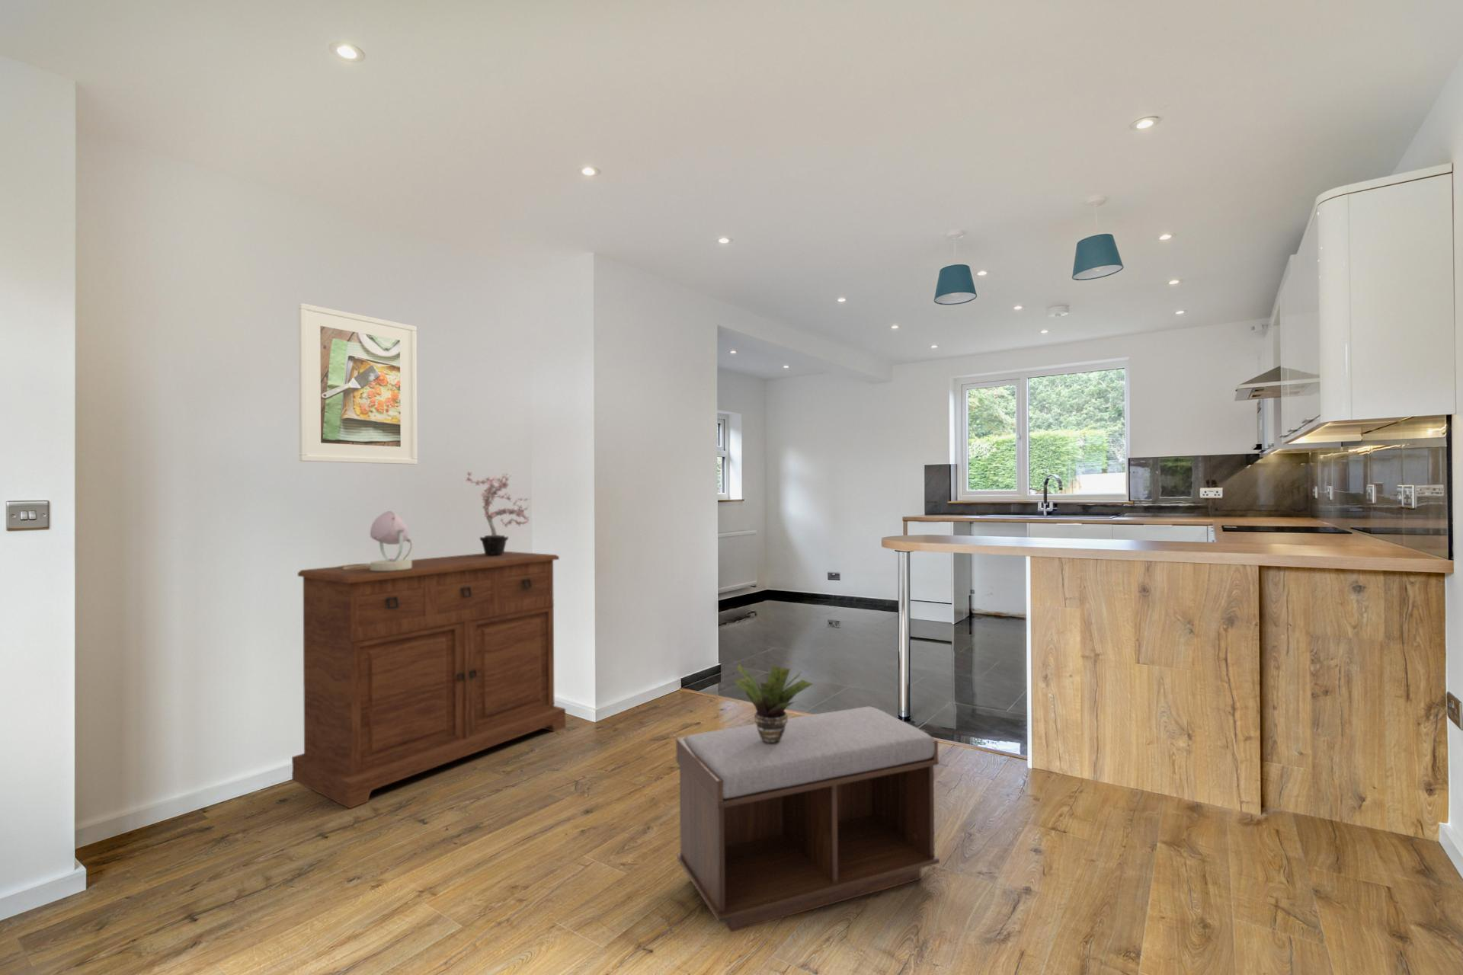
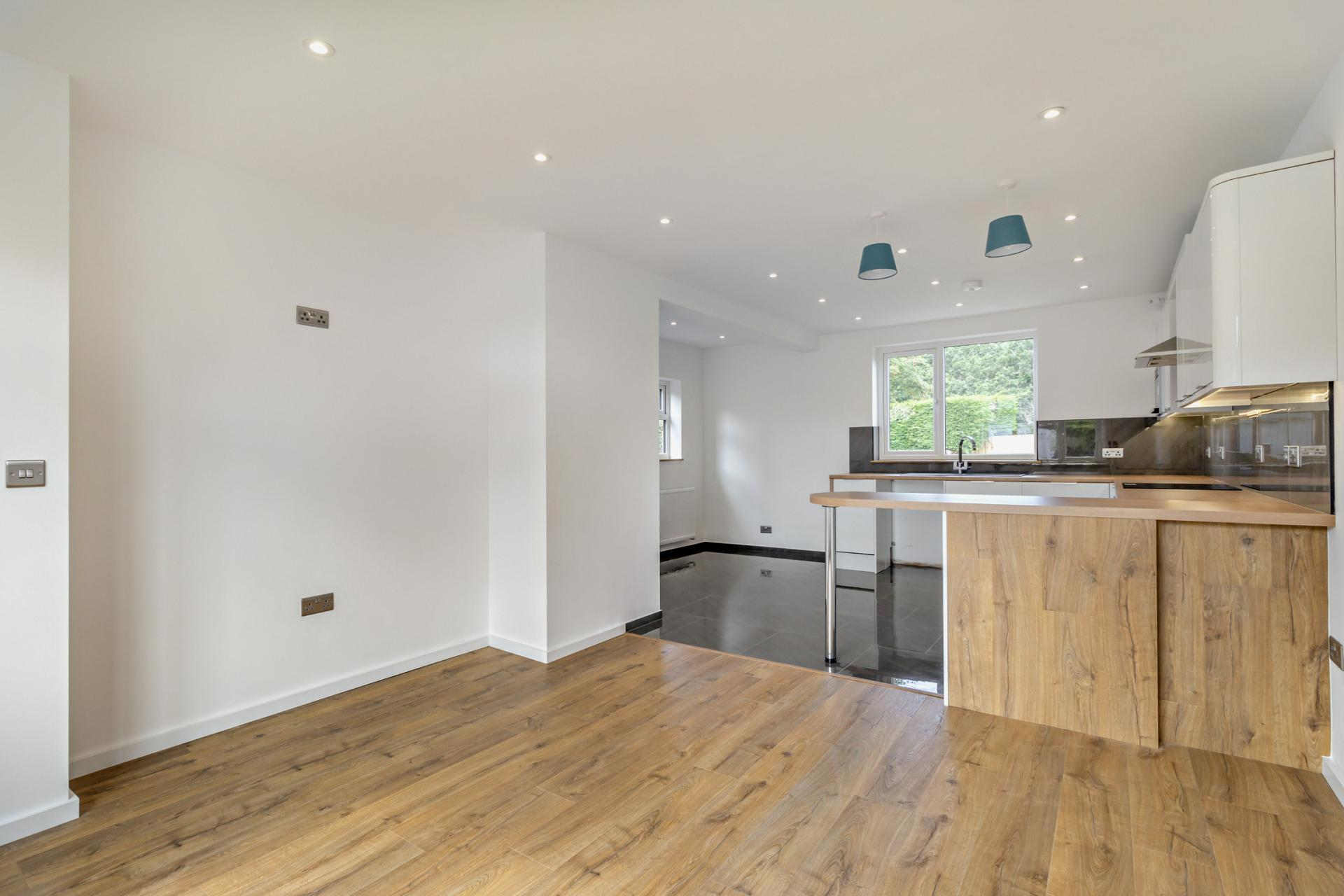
- potted plant [733,664,814,744]
- bench [675,706,941,934]
- table lamp [333,510,413,571]
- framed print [298,303,418,466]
- potted plant [465,471,532,555]
- sideboard [291,551,566,809]
